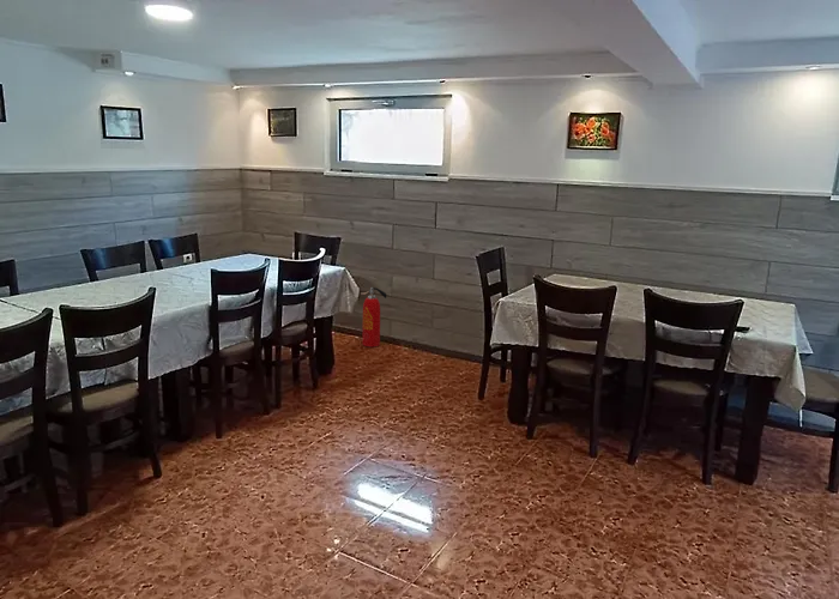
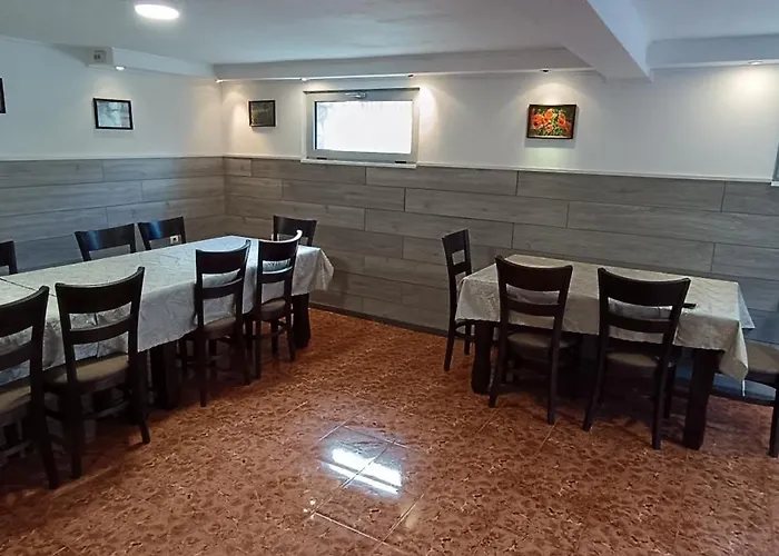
- fire extinguisher [361,286,387,347]
